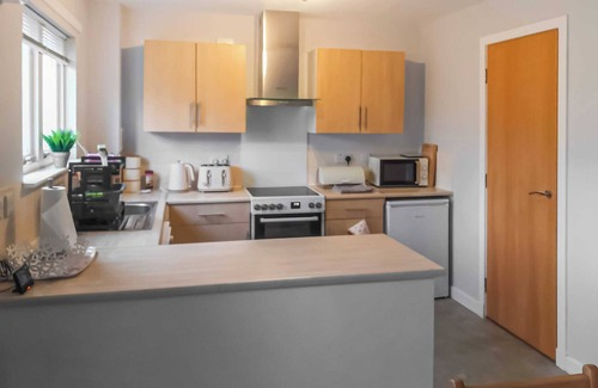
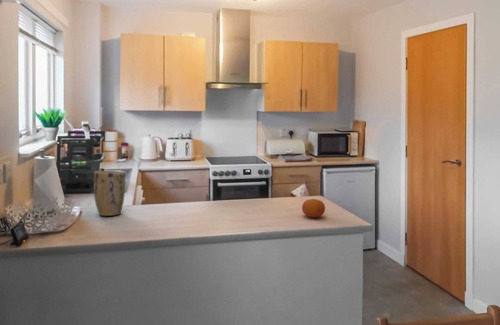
+ plant pot [93,170,126,217]
+ fruit [301,198,326,219]
